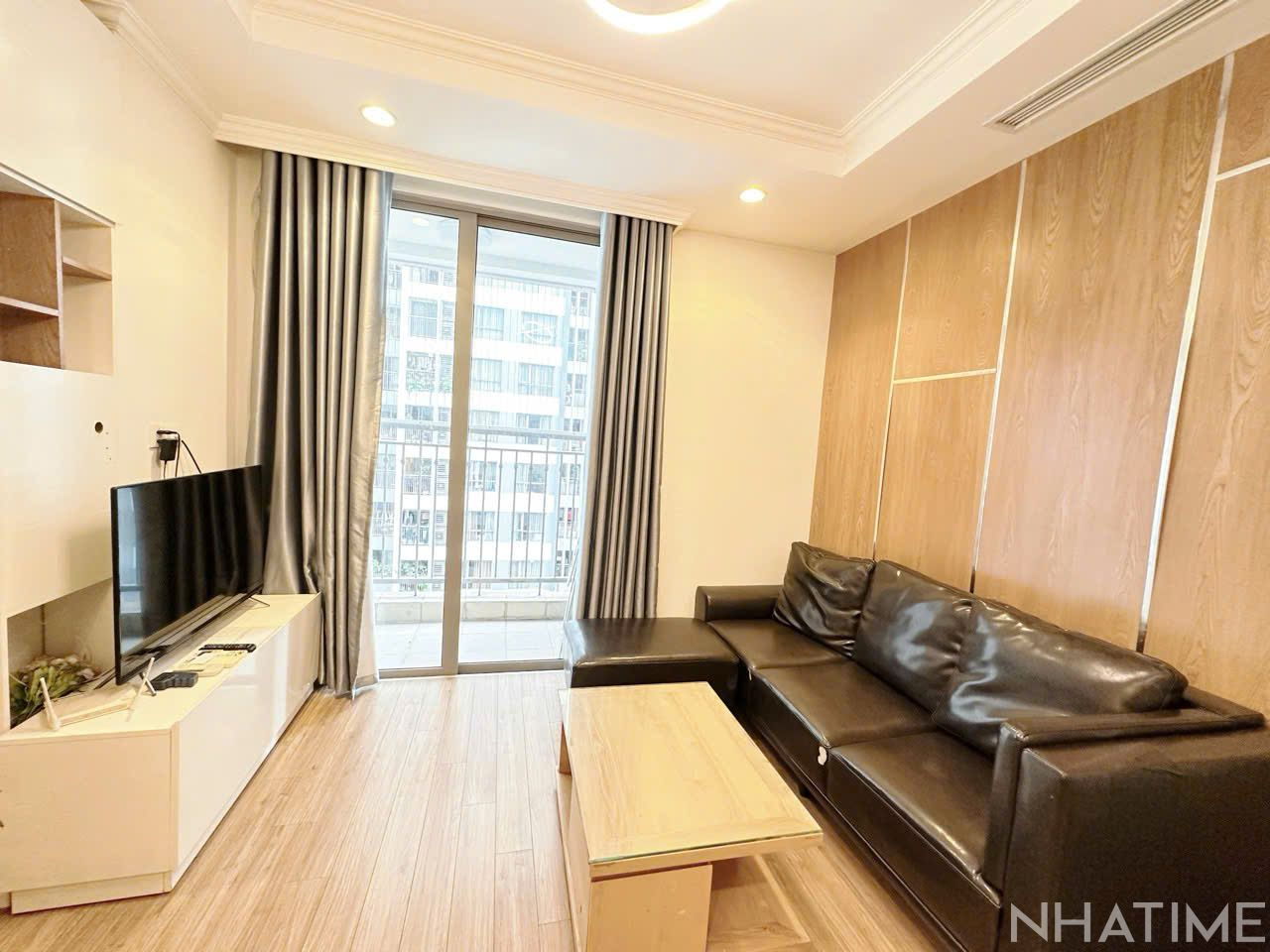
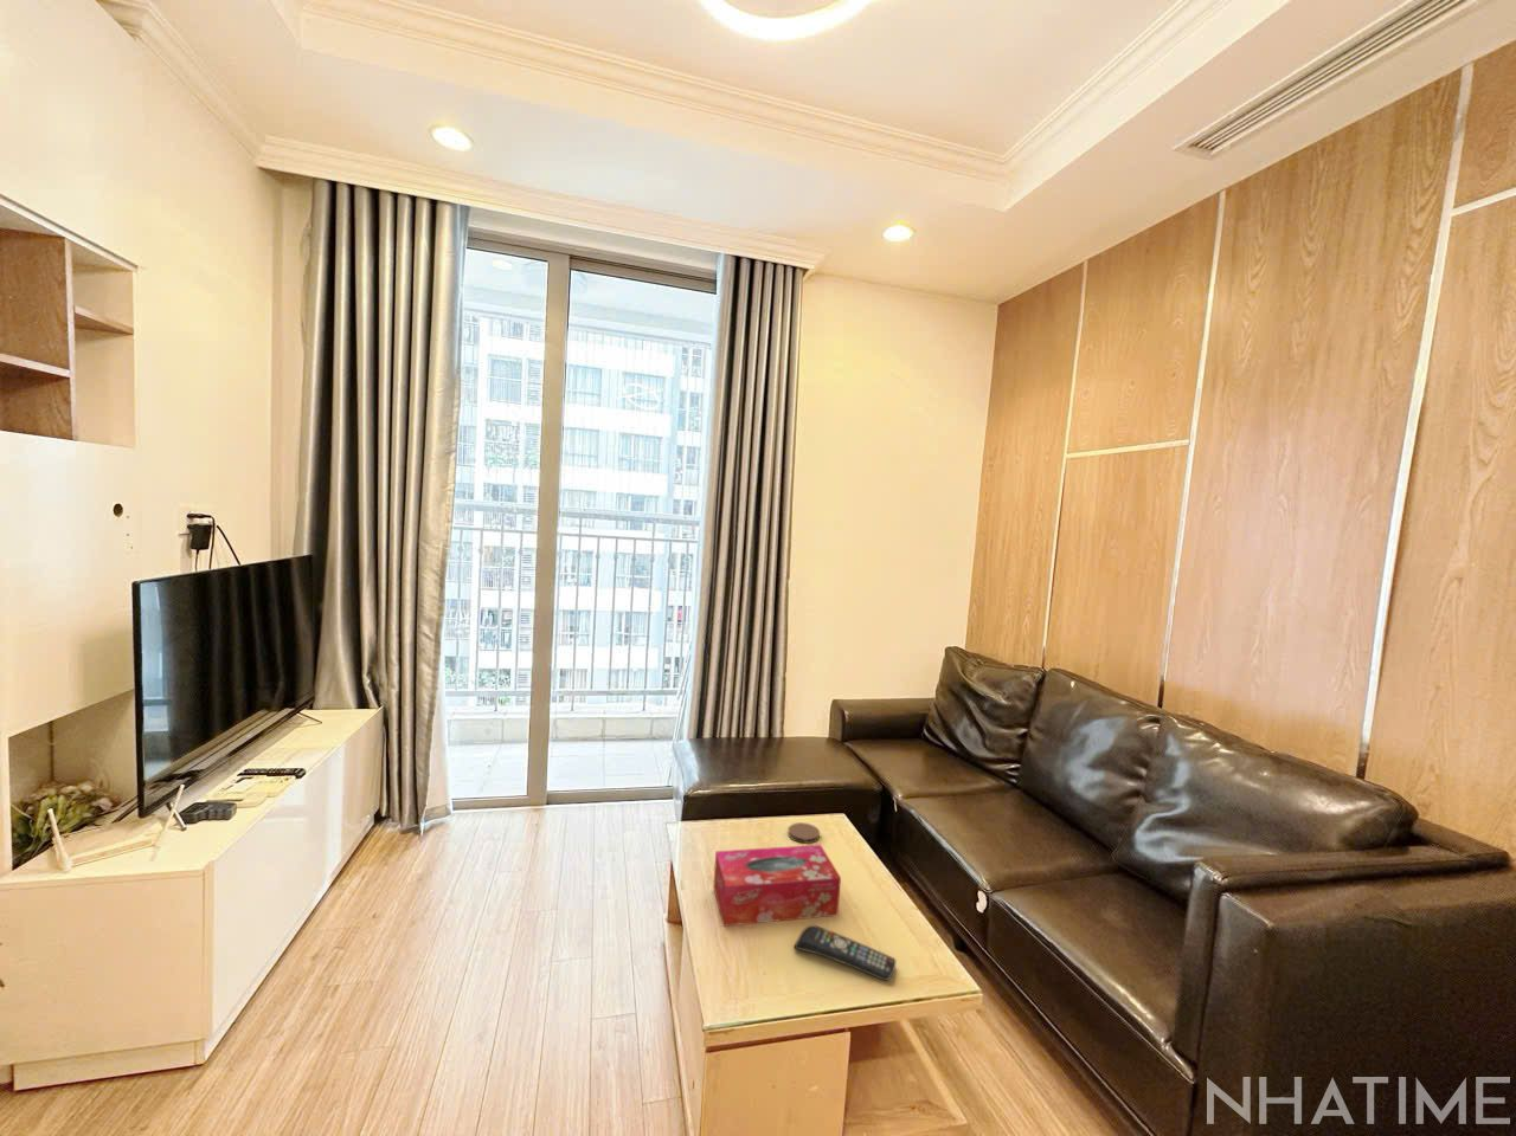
+ coaster [787,821,821,845]
+ tissue box [711,844,842,927]
+ remote control [794,924,896,982]
